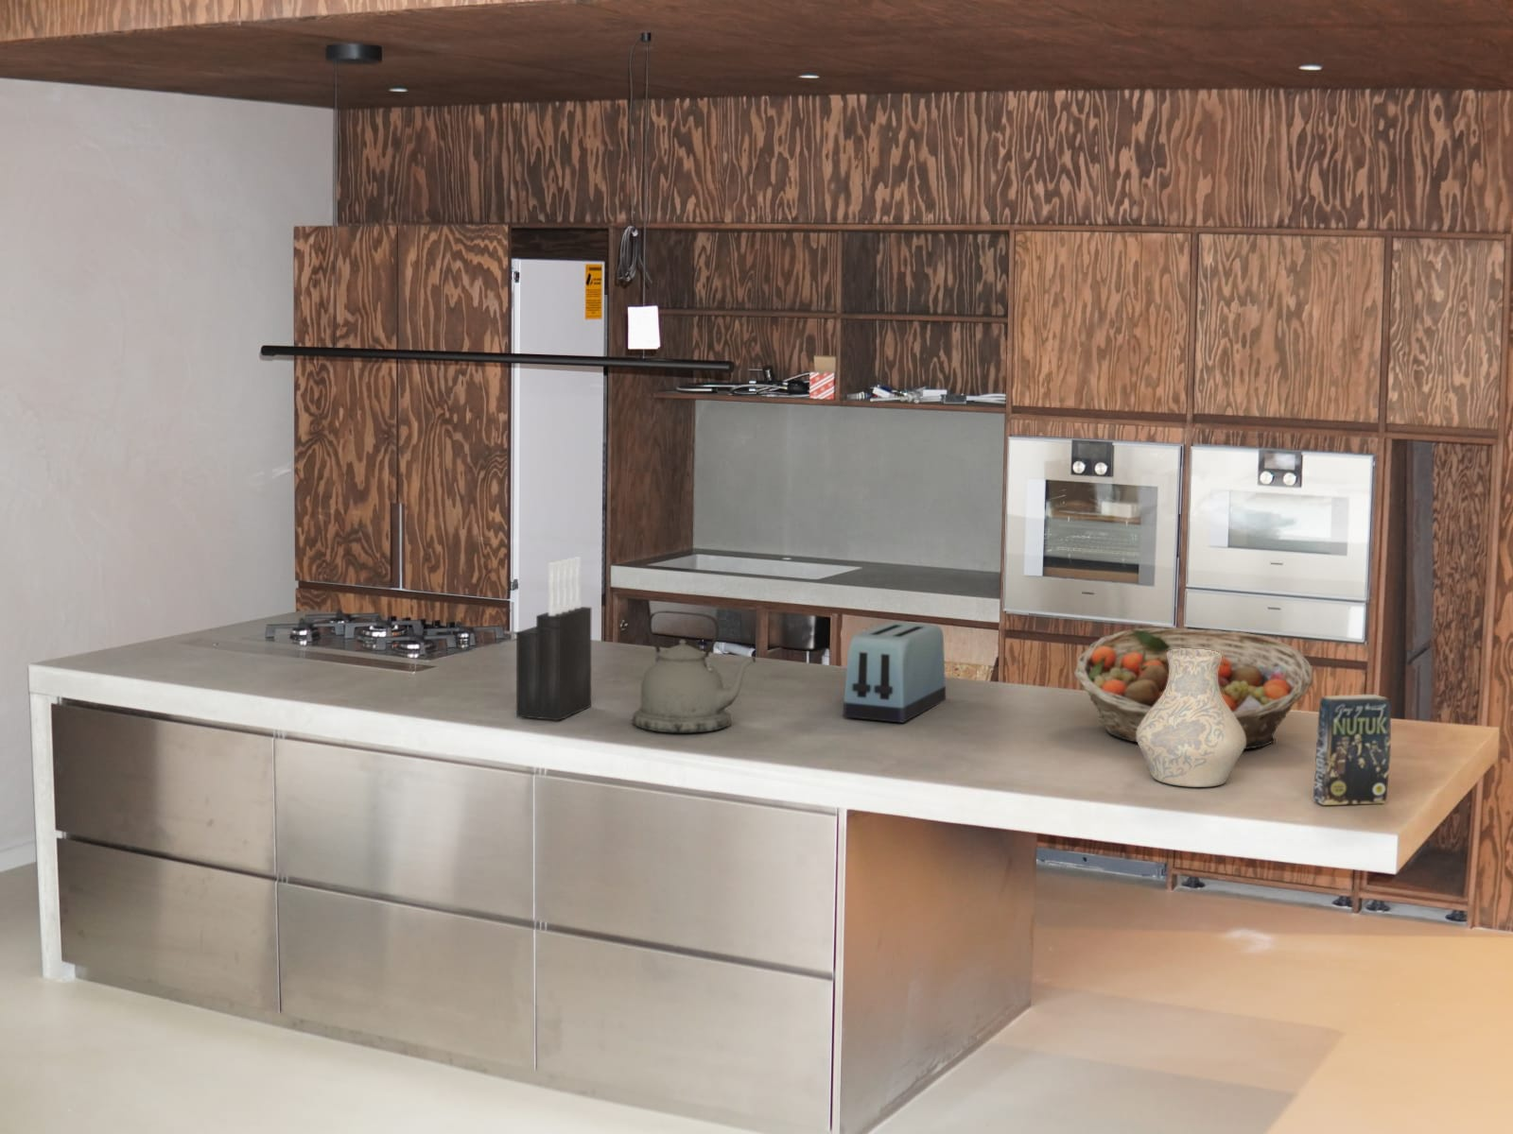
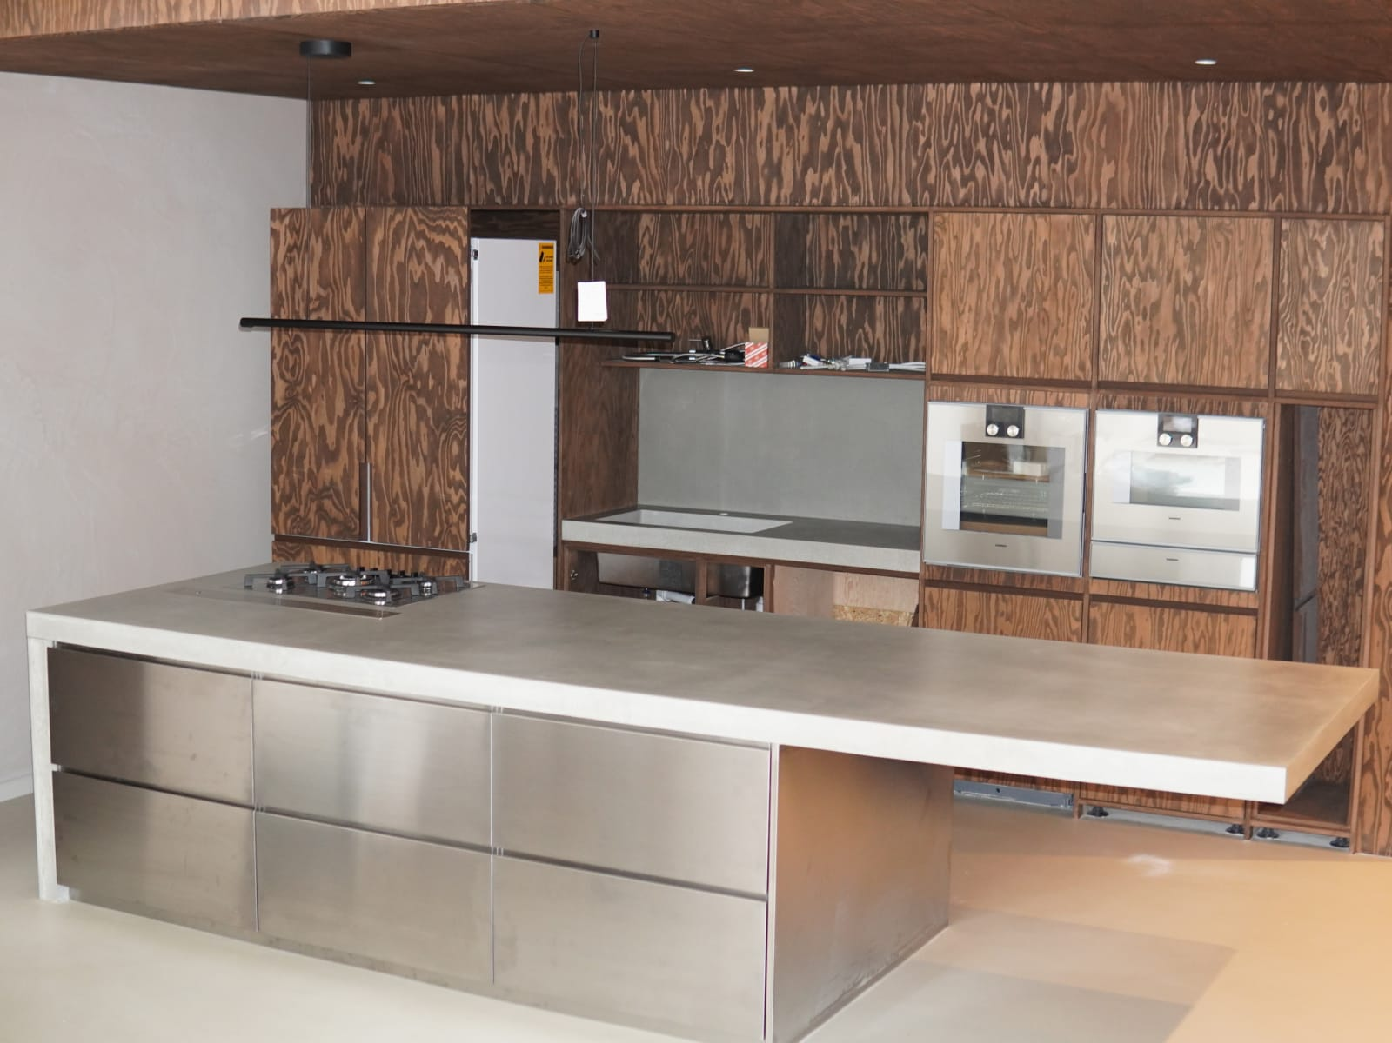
- vase [1137,648,1245,789]
- fruit basket [1073,628,1314,750]
- toaster [842,621,947,724]
- book [1313,693,1391,806]
- kettle [631,610,756,734]
- knife block [516,555,592,721]
